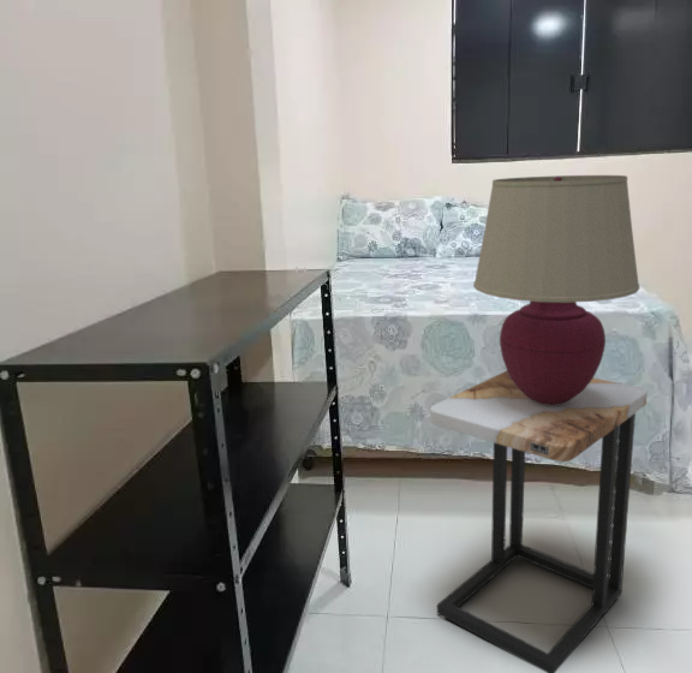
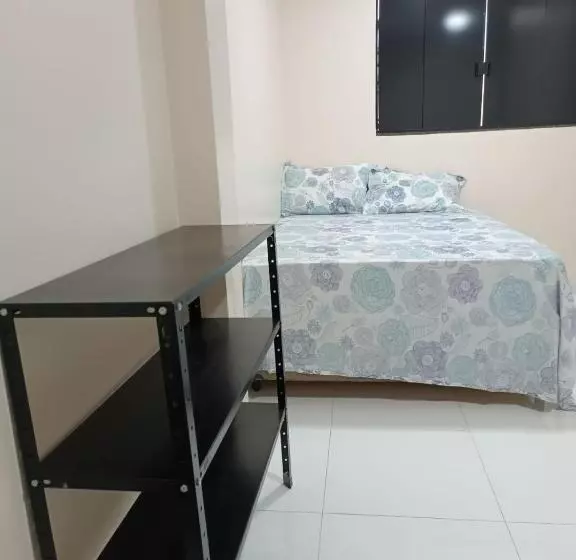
- side table [429,370,649,673]
- table lamp [472,174,640,405]
